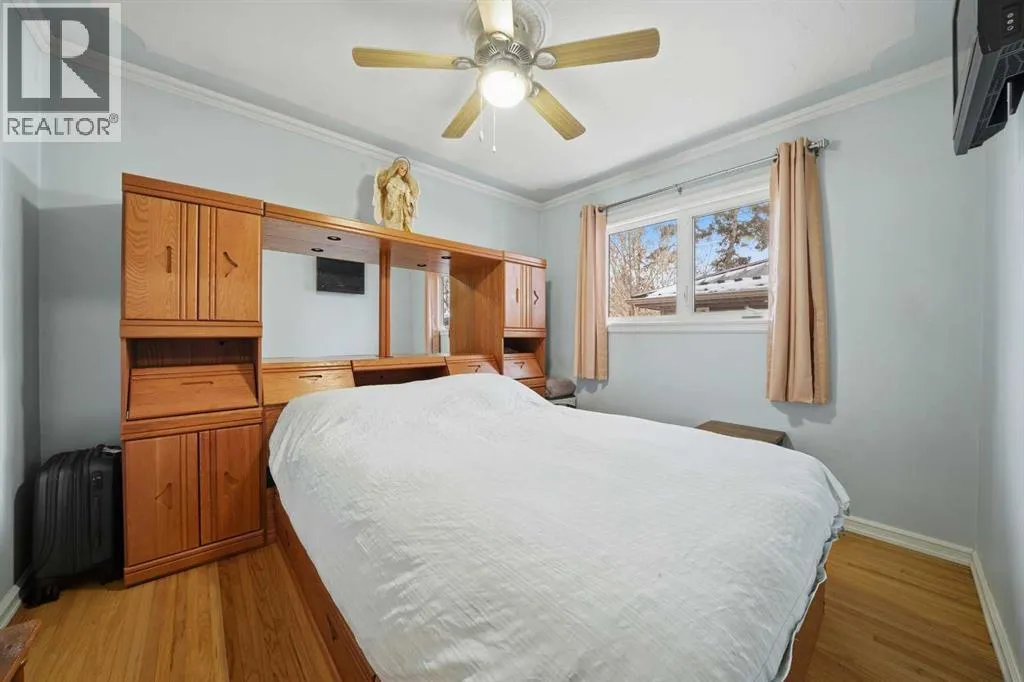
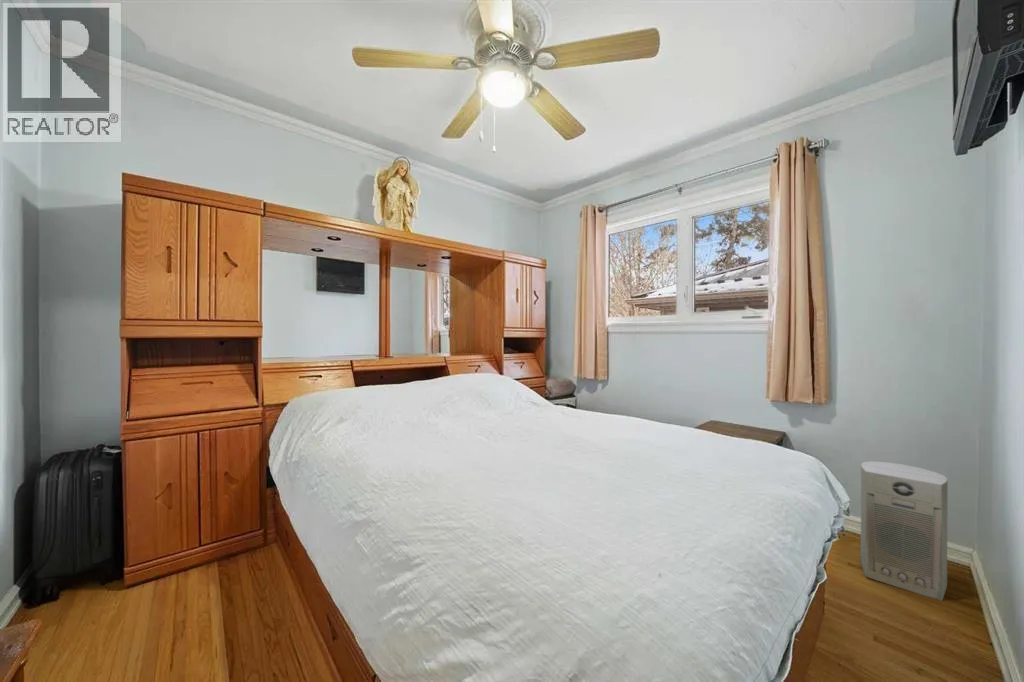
+ fan [860,460,949,602]
